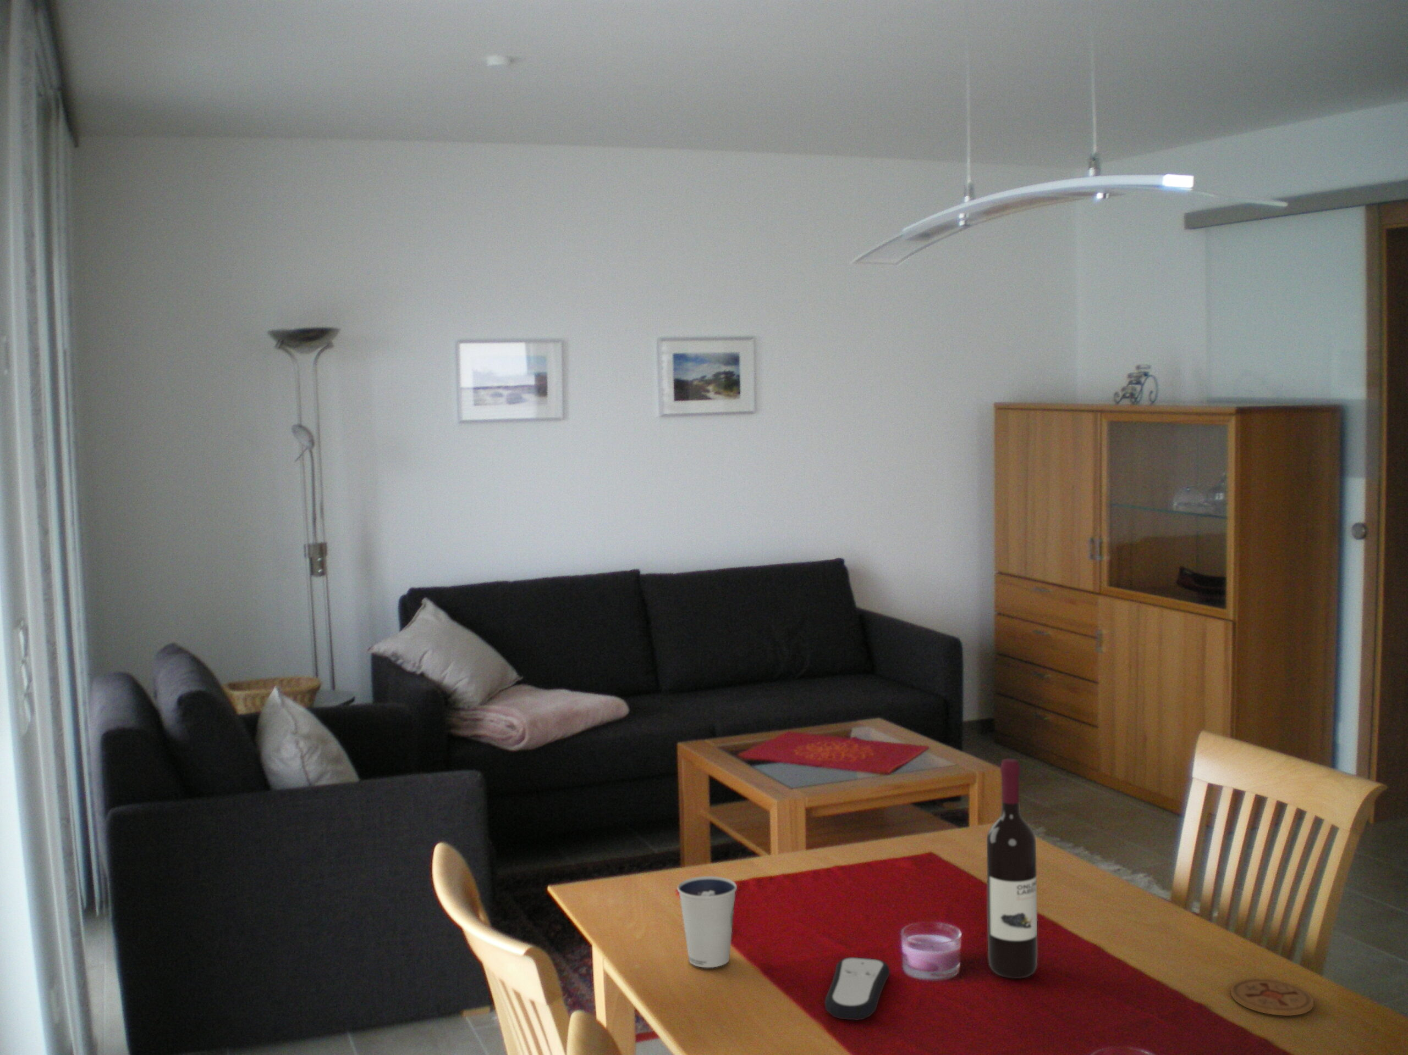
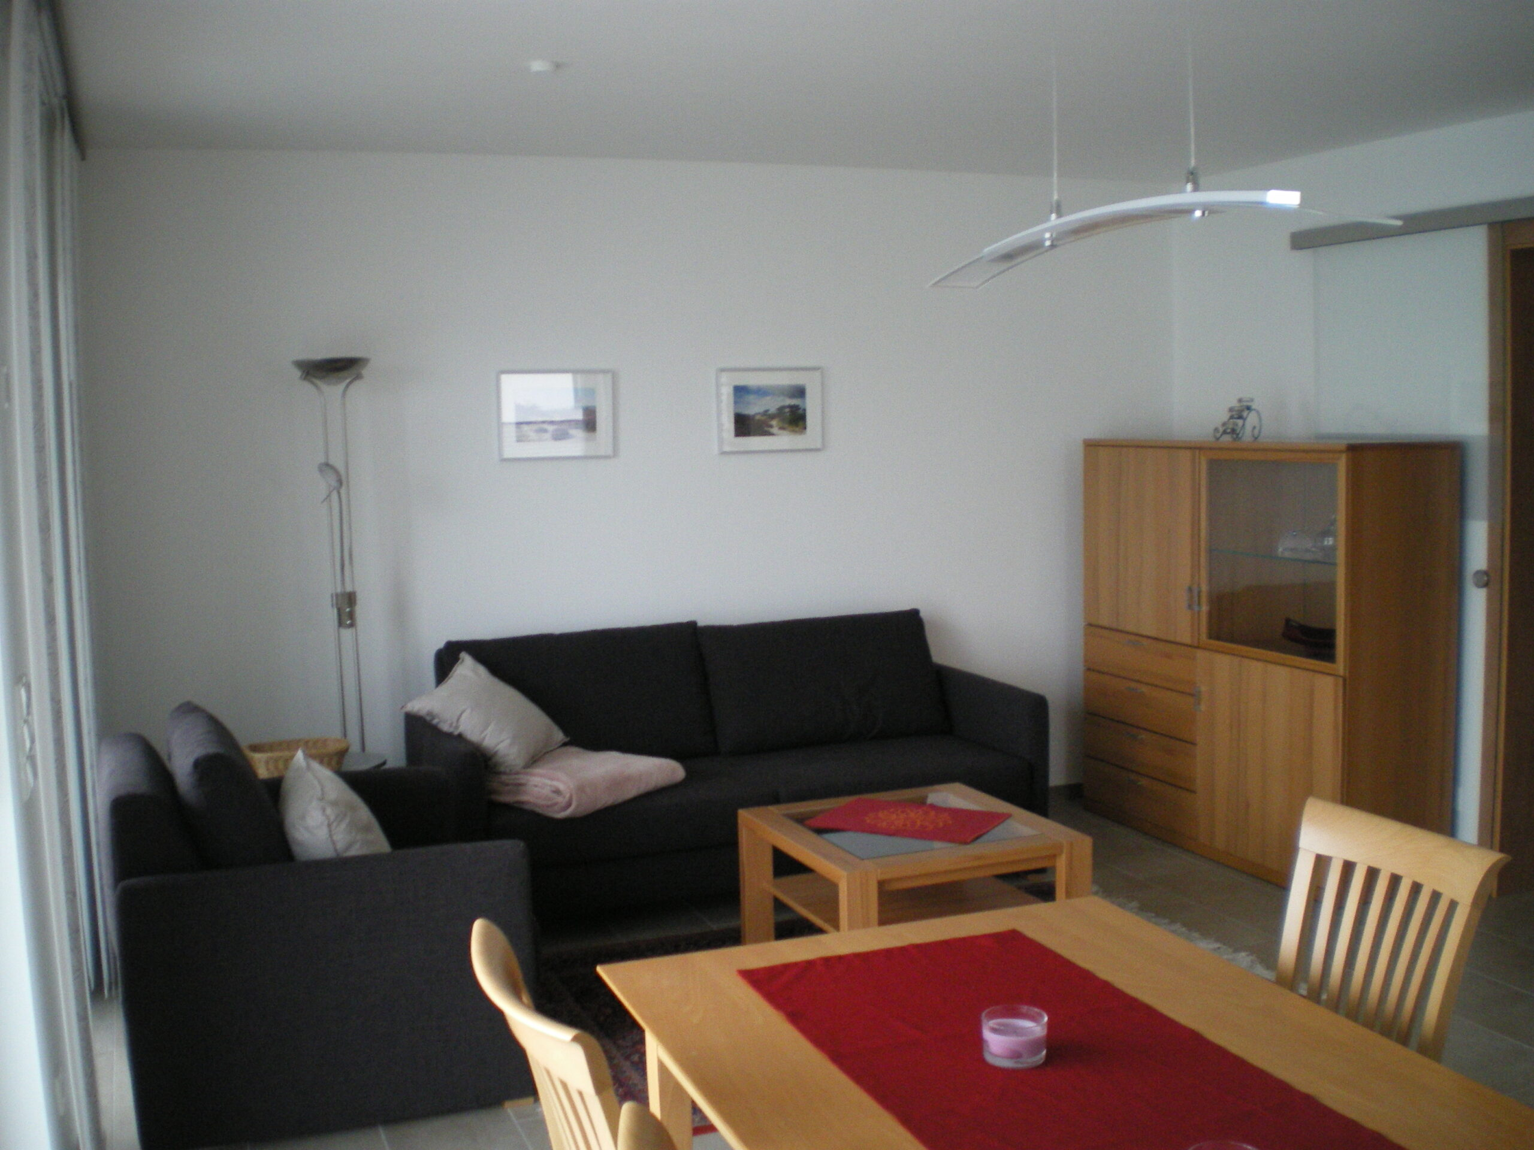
- wine bottle [986,758,1038,980]
- coaster [1231,979,1315,1016]
- remote control [824,956,890,1021]
- dixie cup [677,875,737,969]
